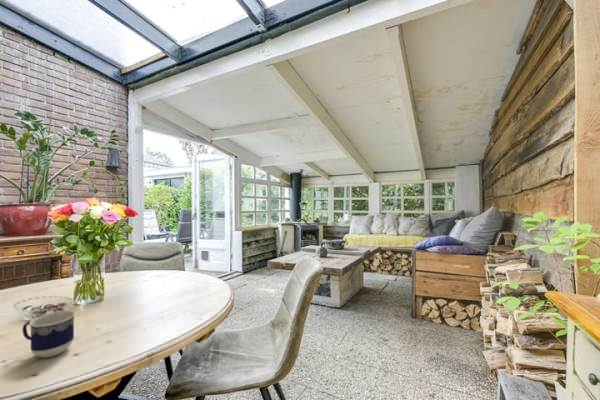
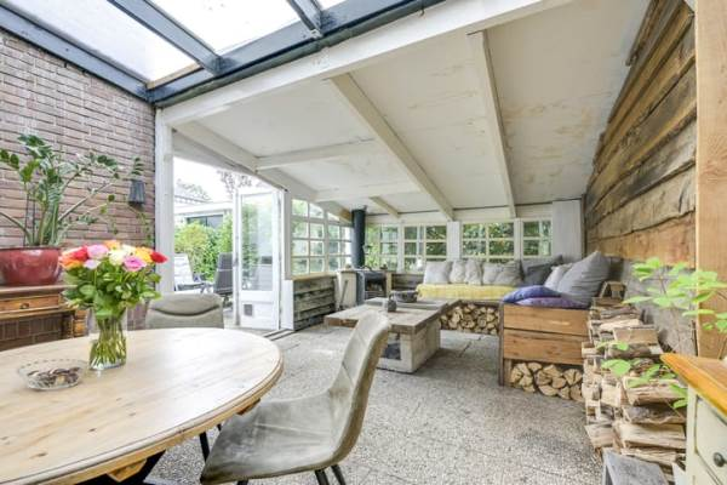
- cup [21,310,76,359]
